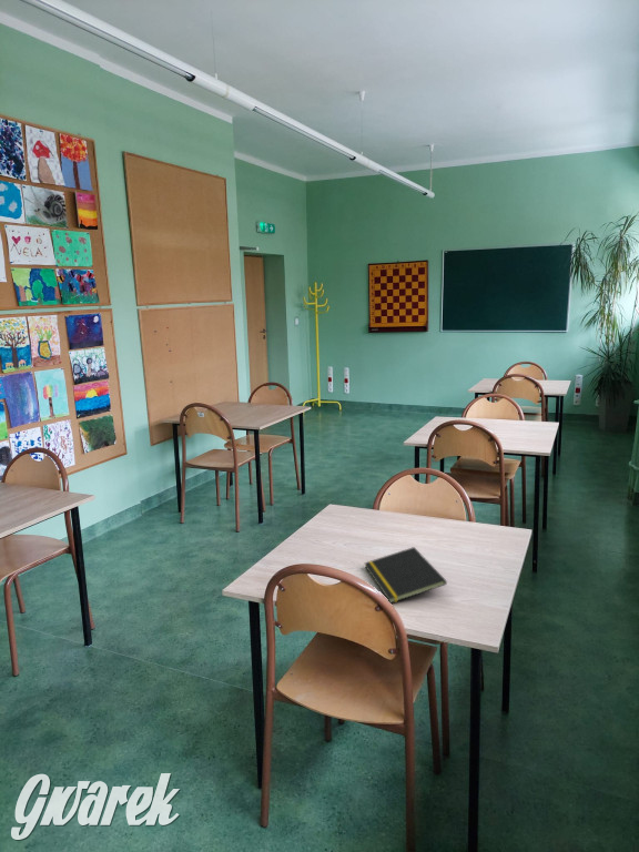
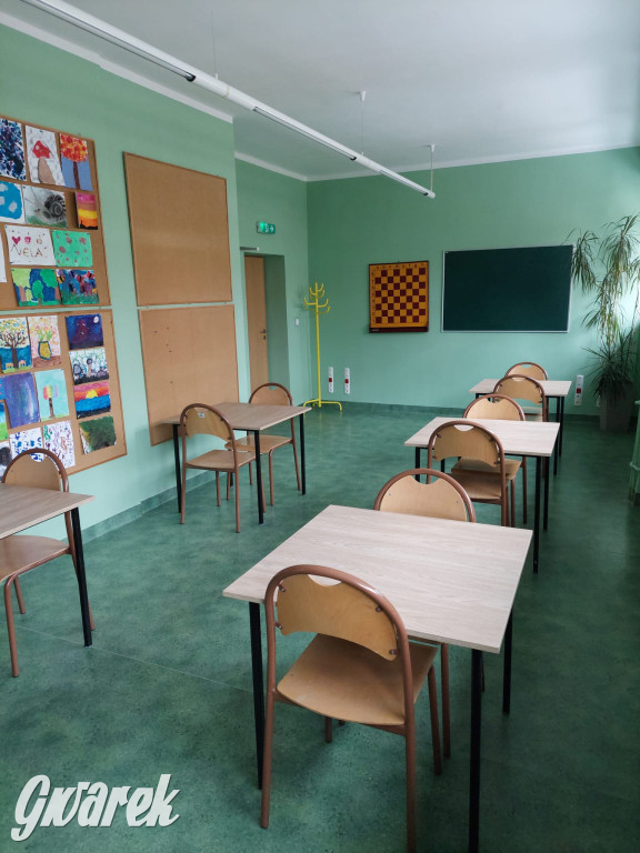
- notepad [363,546,448,605]
